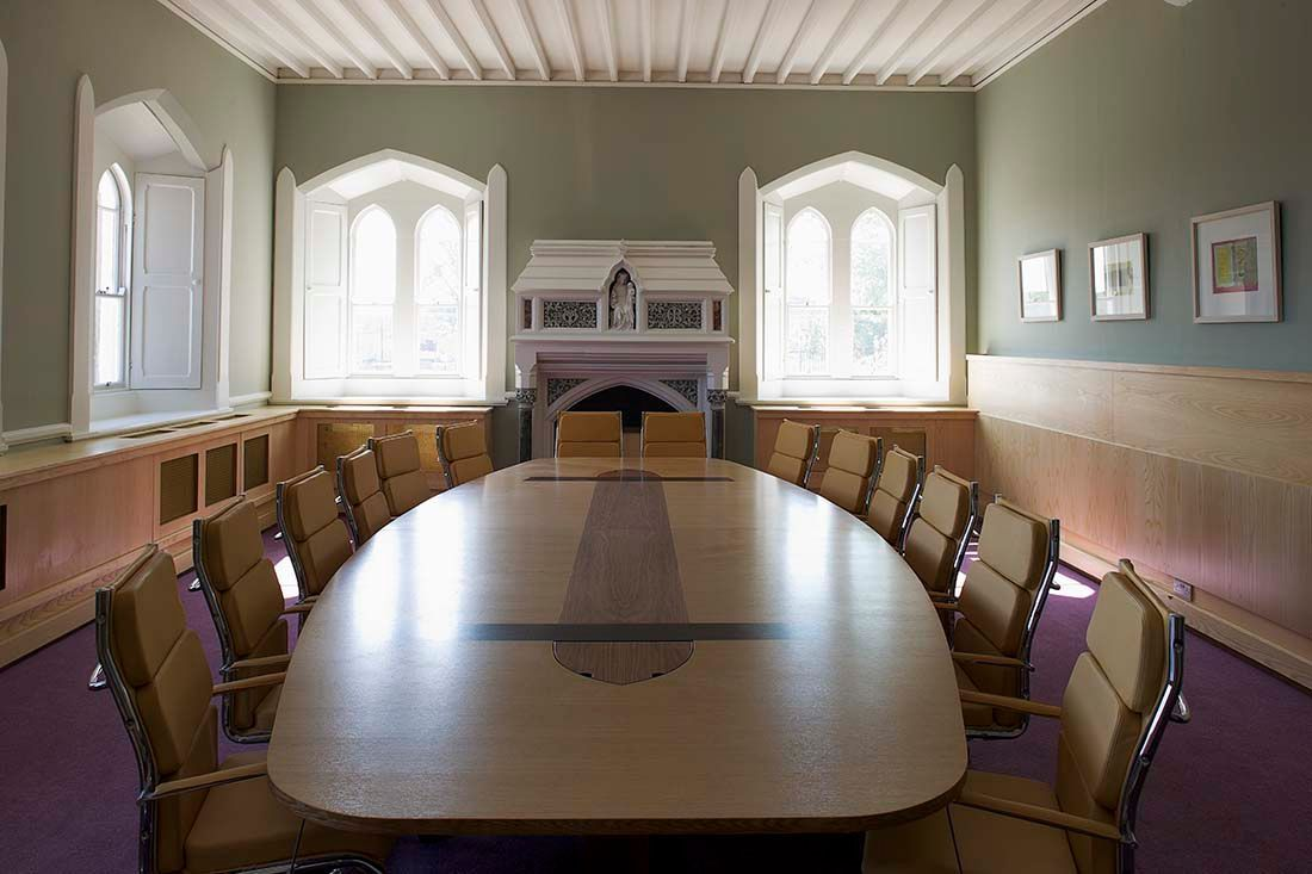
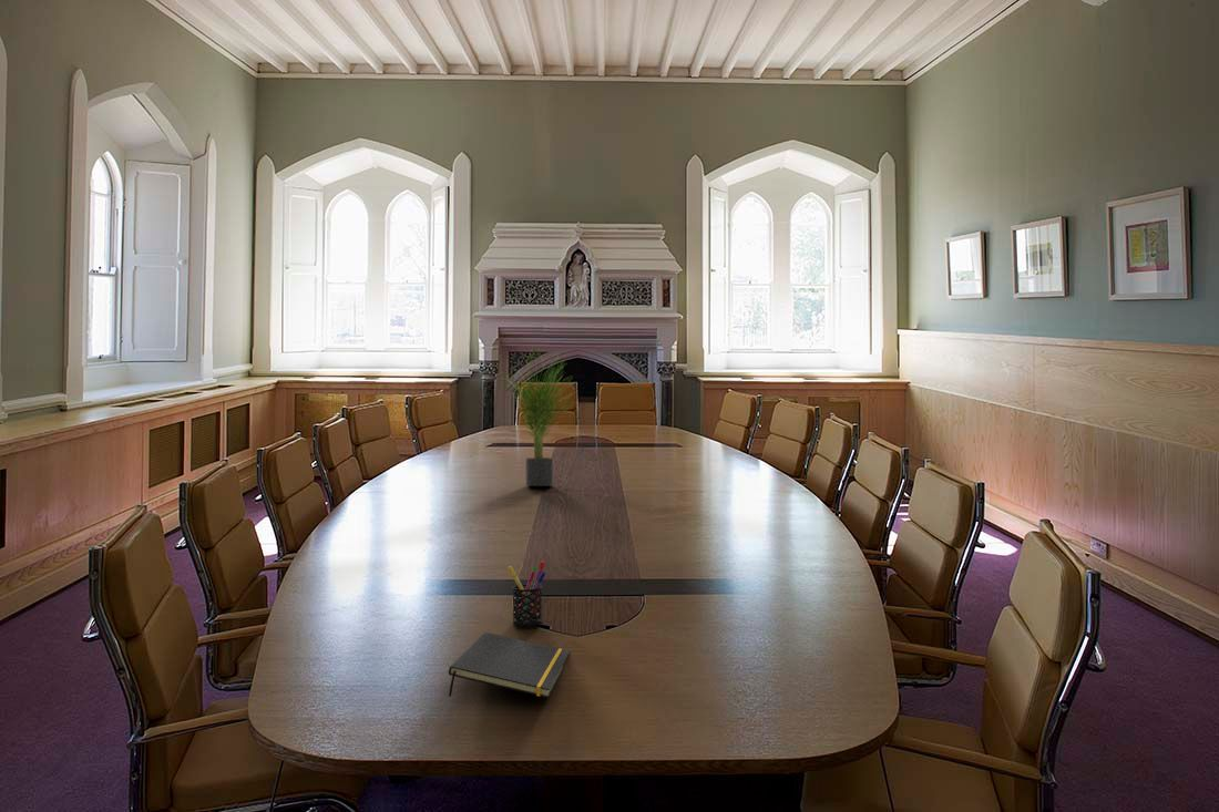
+ notepad [448,631,571,699]
+ potted plant [503,348,577,487]
+ pen holder [506,561,546,627]
